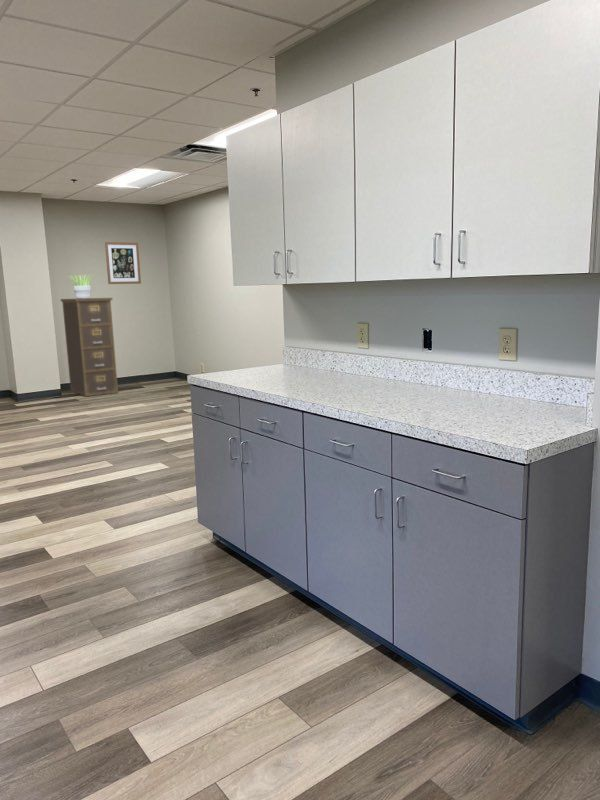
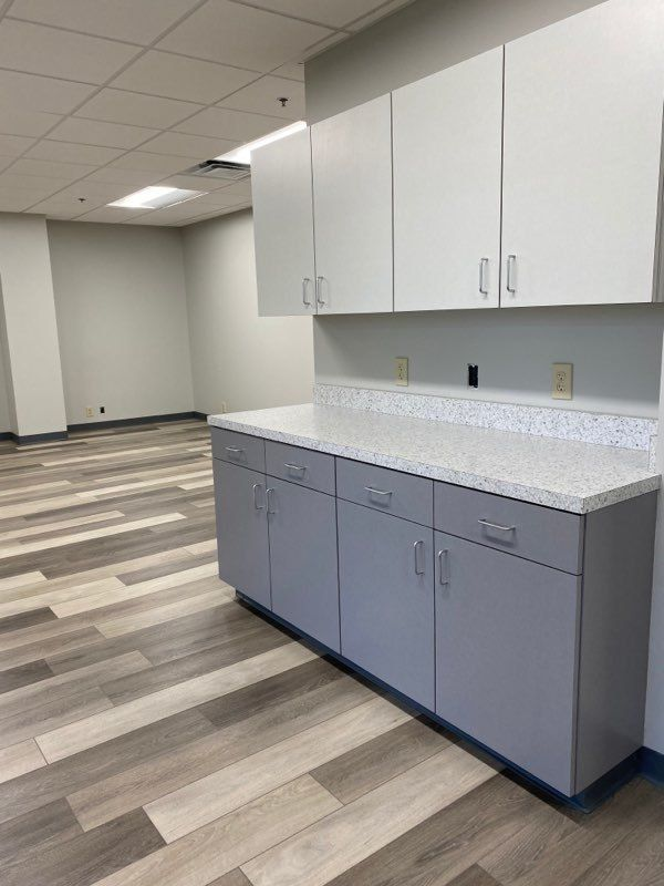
- filing cabinet [60,297,119,398]
- wall art [104,241,142,285]
- potted plant [66,273,93,299]
